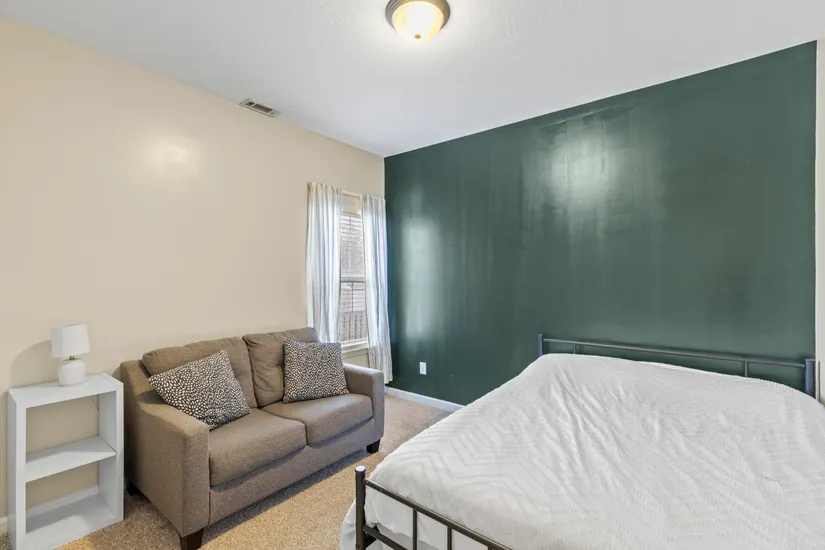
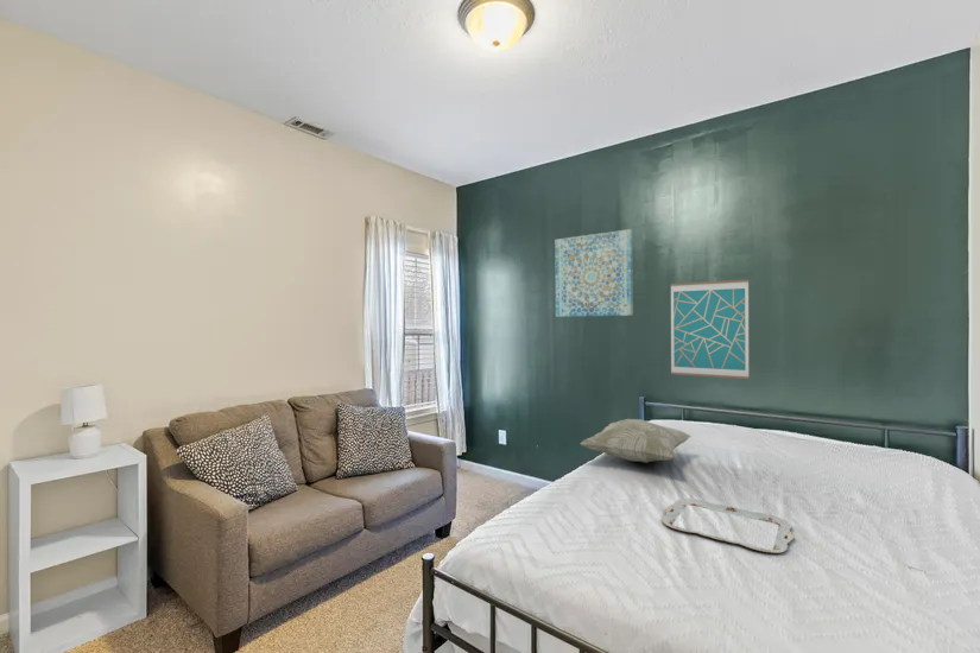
+ wall art [670,279,750,380]
+ serving tray [660,497,795,554]
+ wall art [554,228,634,318]
+ decorative pillow [578,418,693,464]
